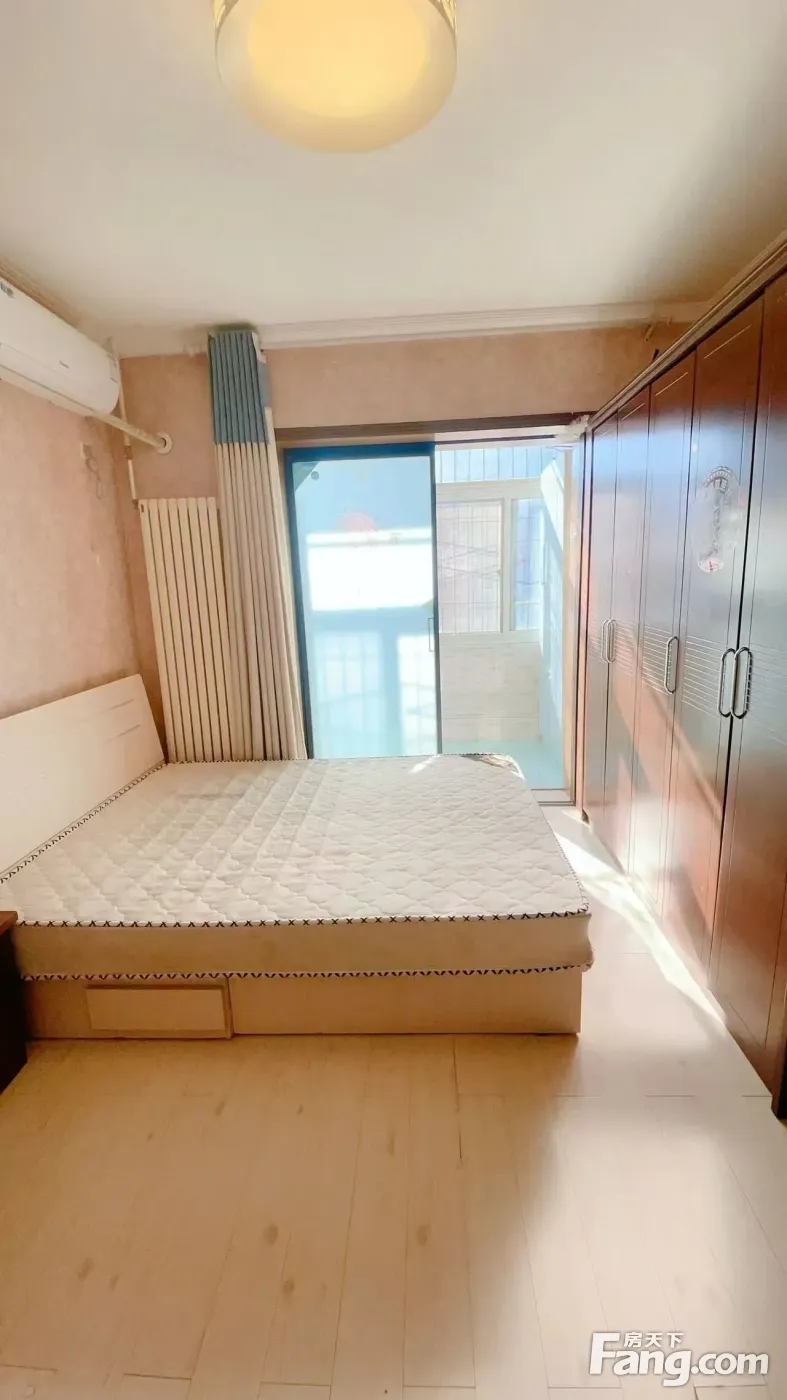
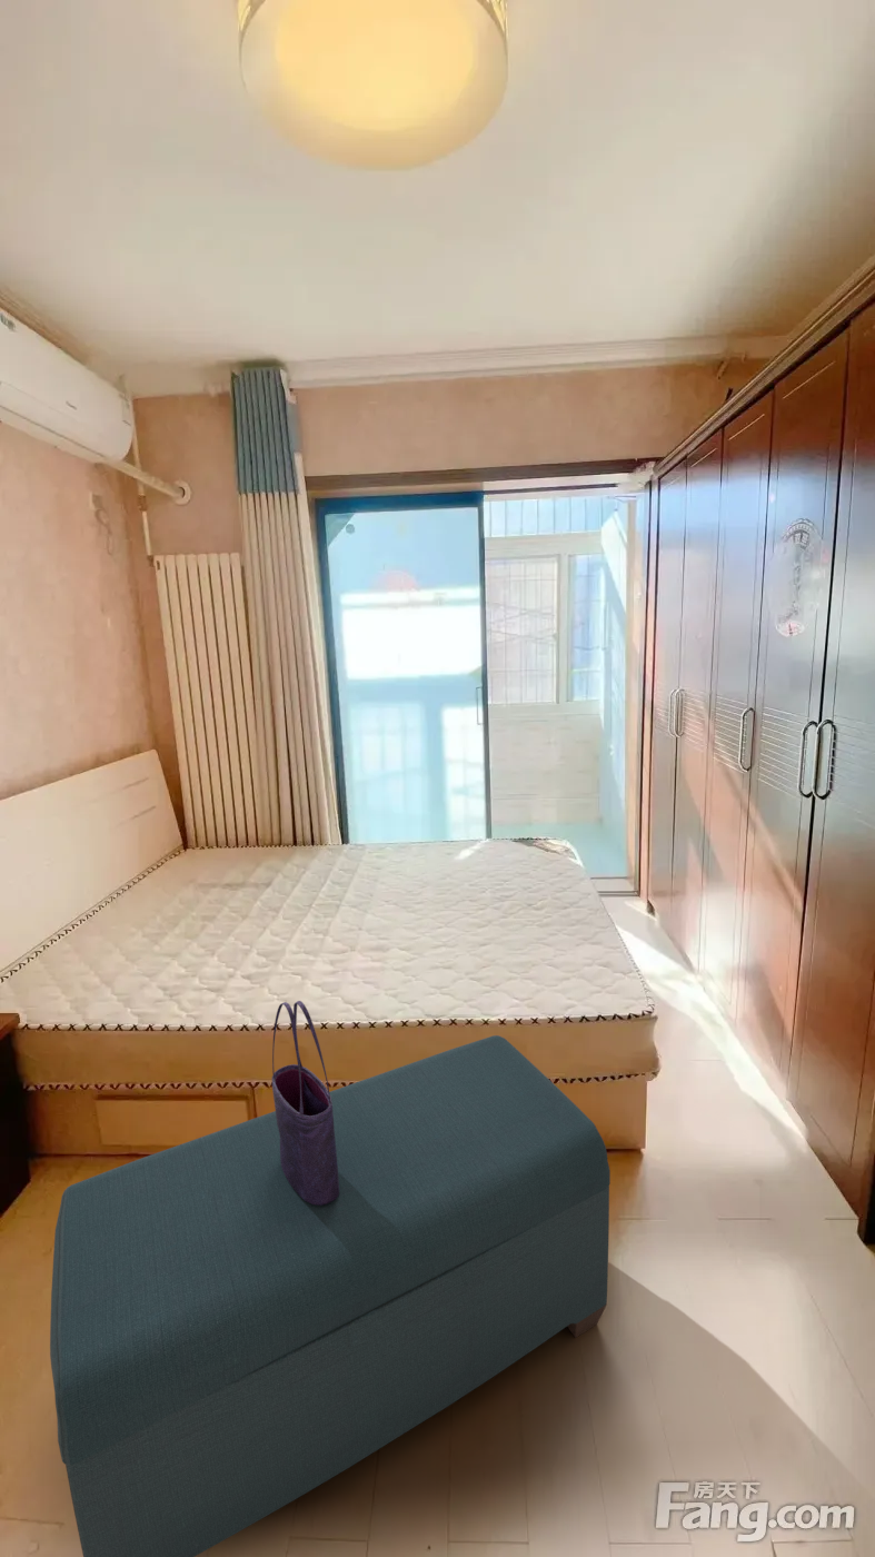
+ tote bag [271,1000,339,1206]
+ bench [49,1034,611,1557]
